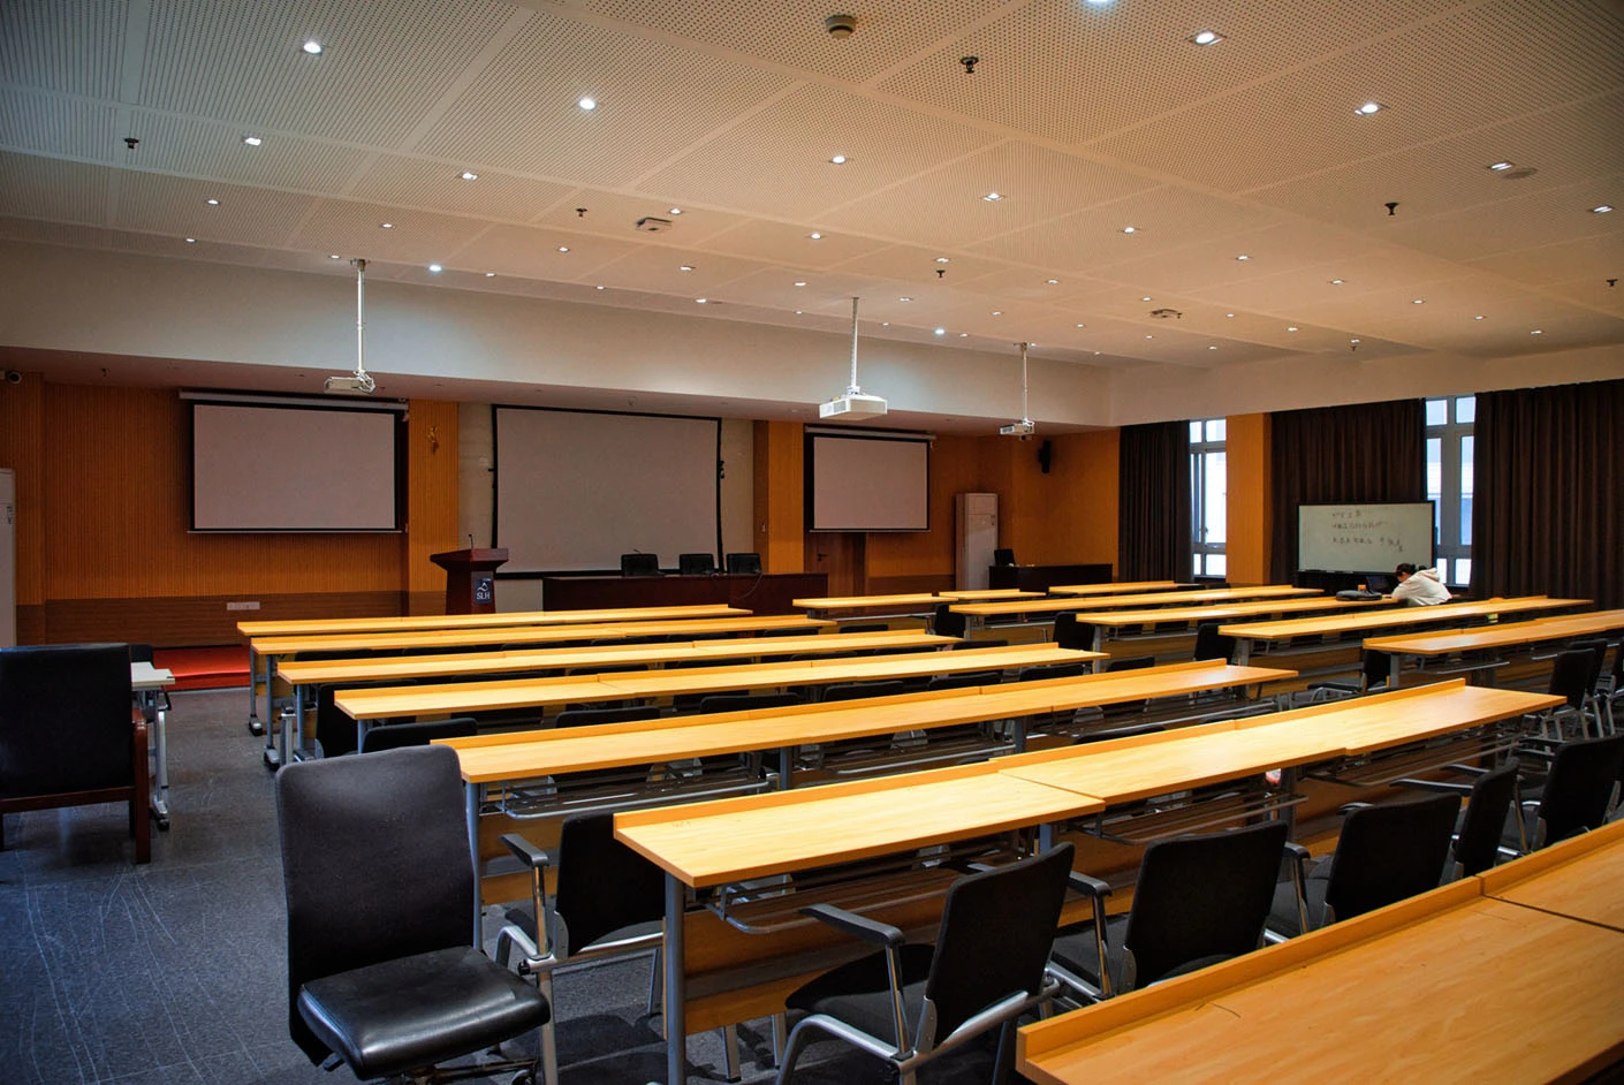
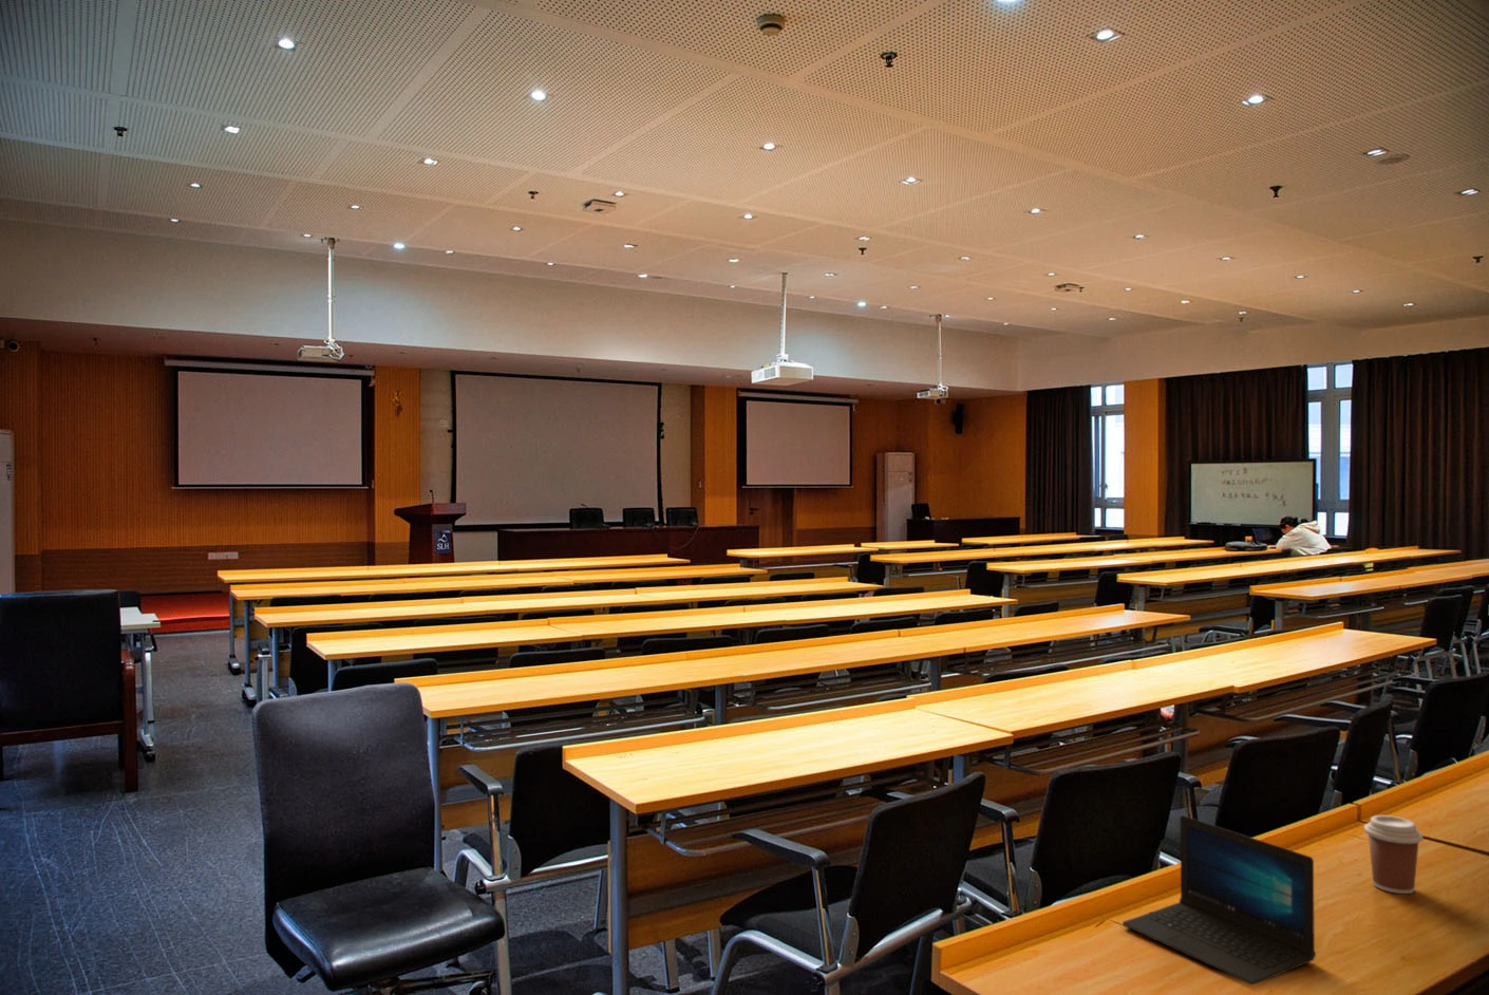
+ coffee cup [1364,814,1425,895]
+ laptop [1121,814,1317,985]
